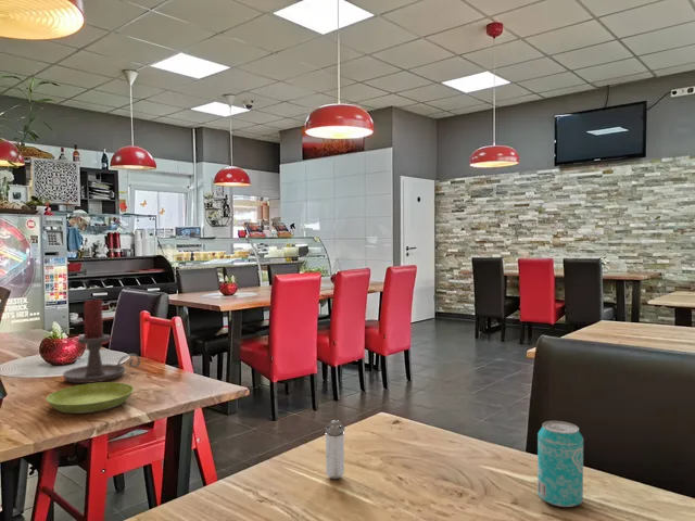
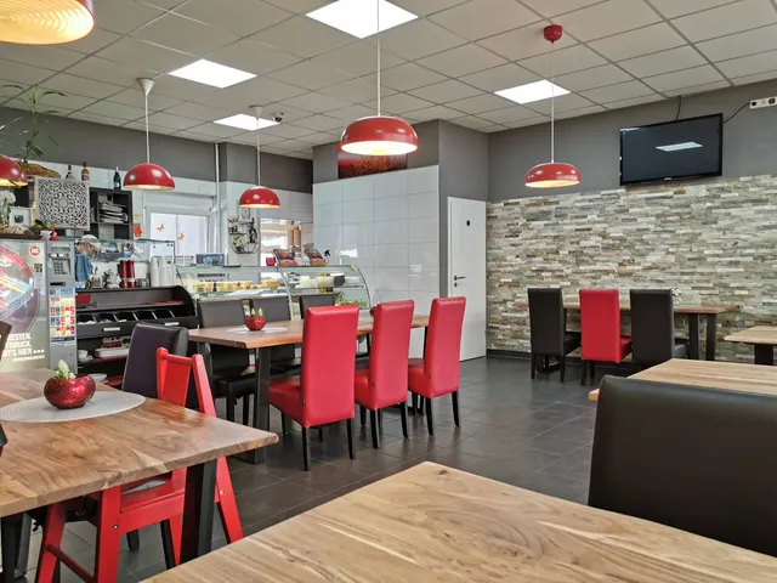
- beverage can [536,420,584,508]
- candle holder [62,298,141,384]
- saucer [46,381,135,415]
- shaker [325,419,345,480]
